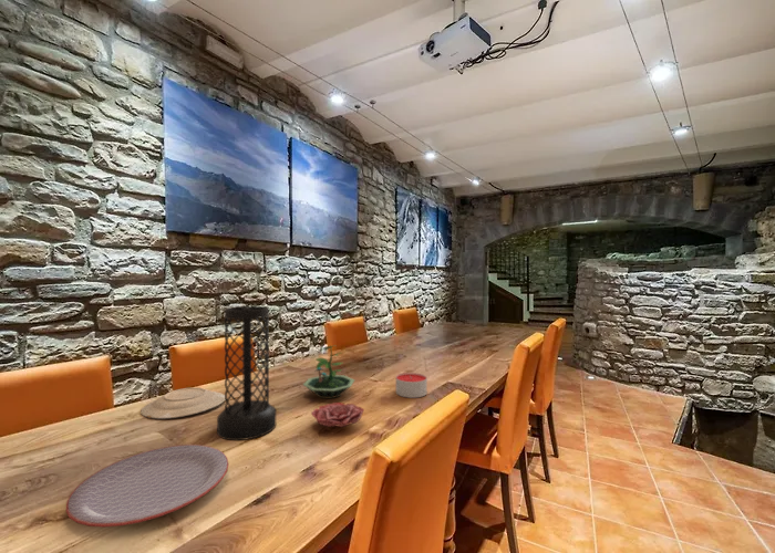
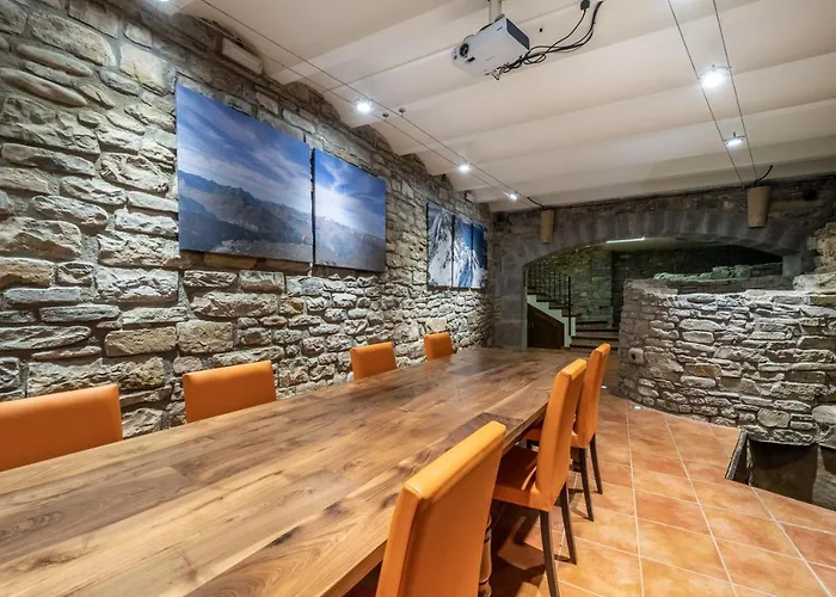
- vase [216,305,277,441]
- plate [140,387,226,420]
- terrarium [302,344,356,399]
- flower [311,401,365,428]
- candle [395,372,428,399]
- plate [65,444,229,529]
